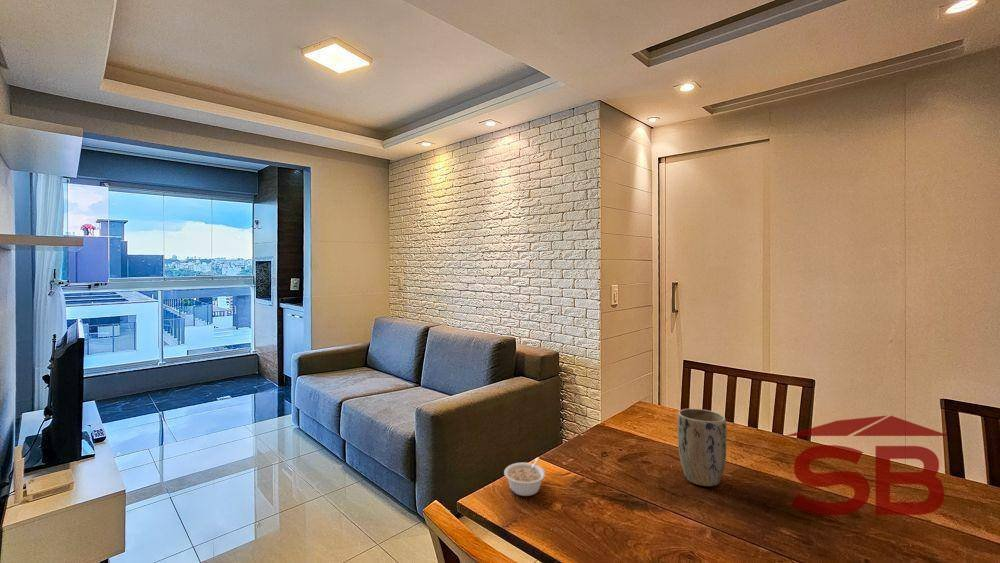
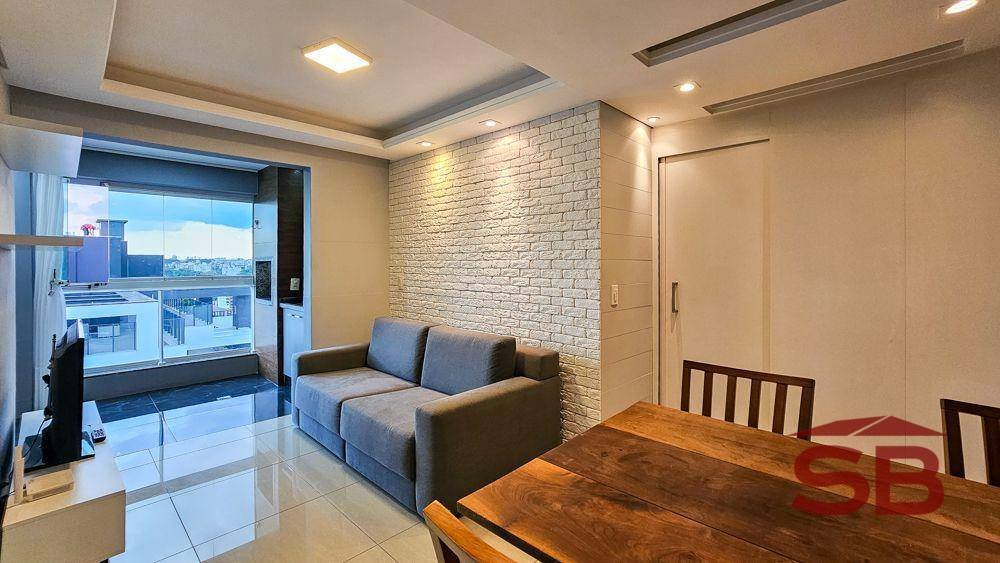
- legume [503,456,546,497]
- plant pot [677,408,728,487]
